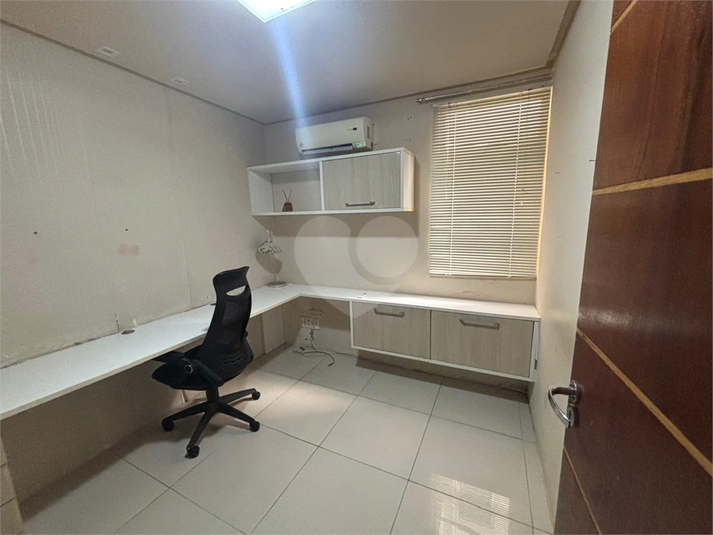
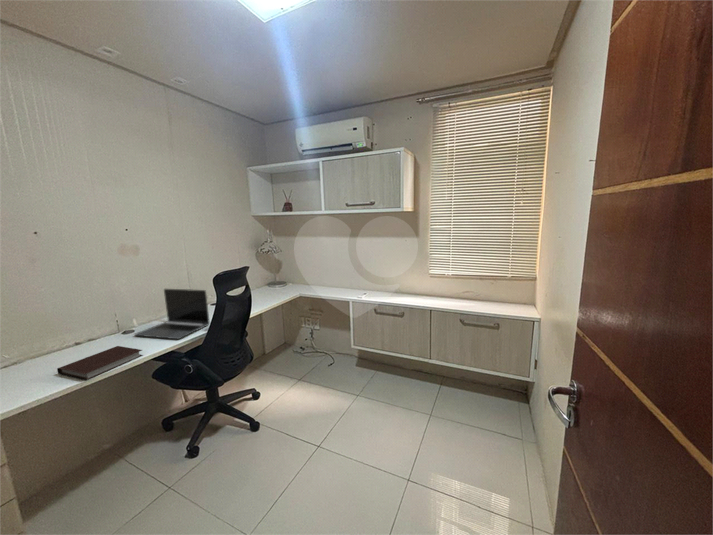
+ laptop [133,288,211,340]
+ notebook [56,345,144,381]
